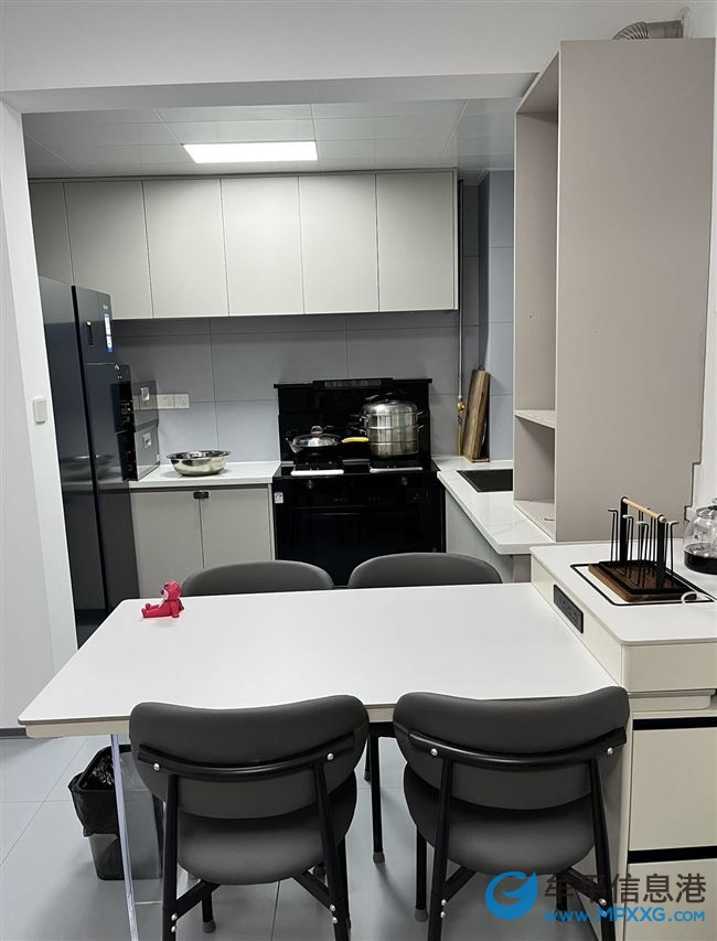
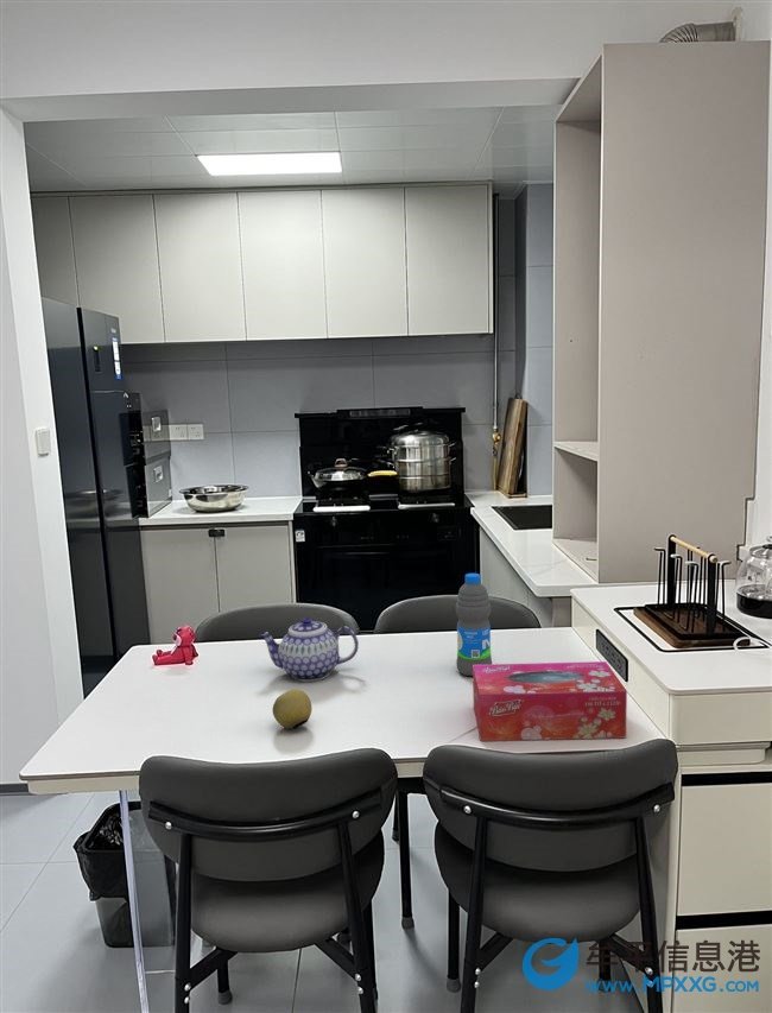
+ teapot [258,616,360,683]
+ fruit [272,688,312,730]
+ tissue box [472,660,628,742]
+ water bottle [455,572,493,677]
